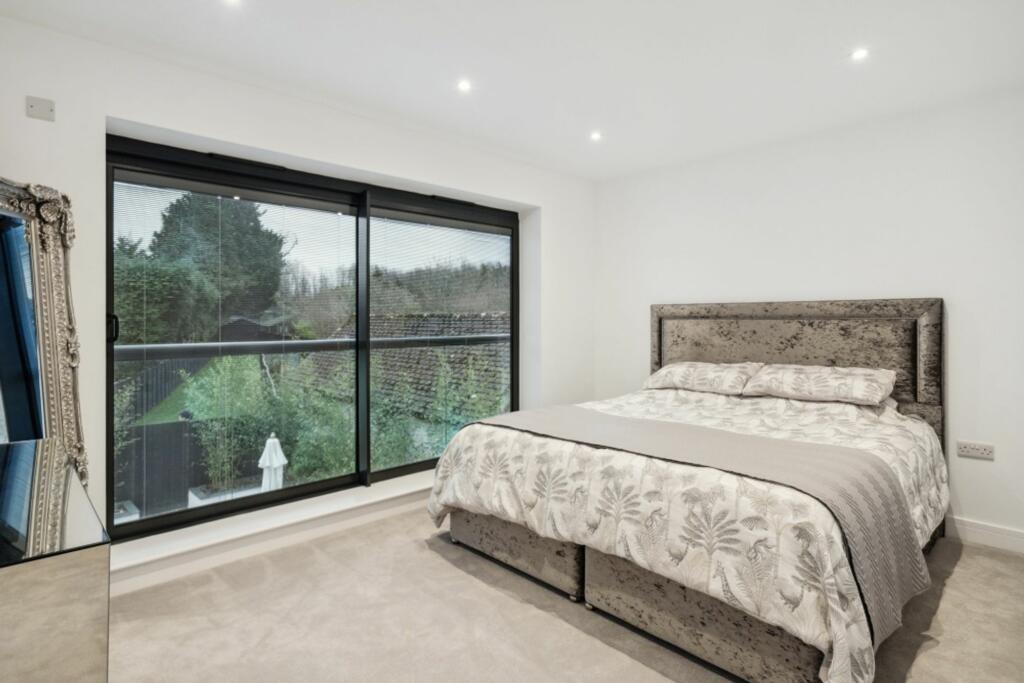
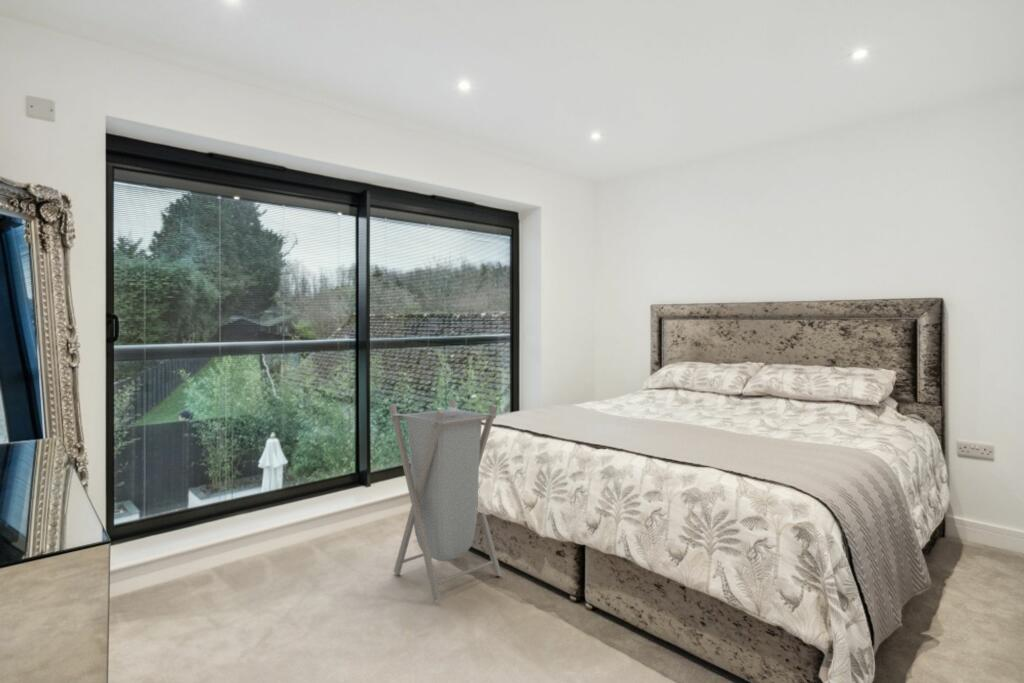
+ laundry hamper [388,397,502,602]
